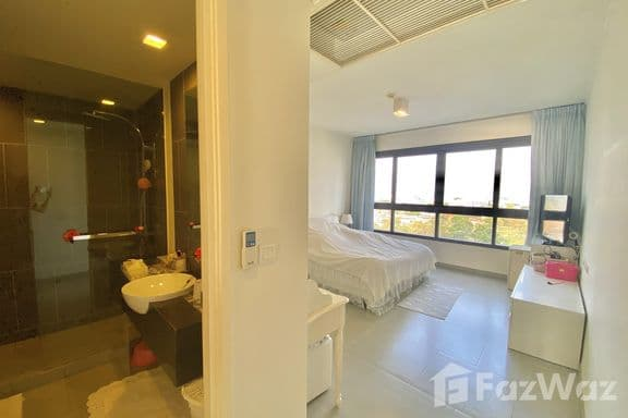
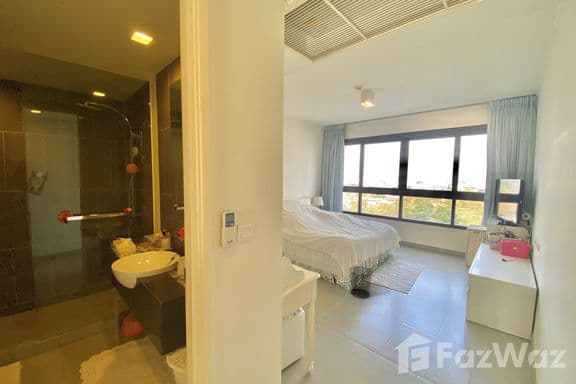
+ waste bin [348,265,374,299]
